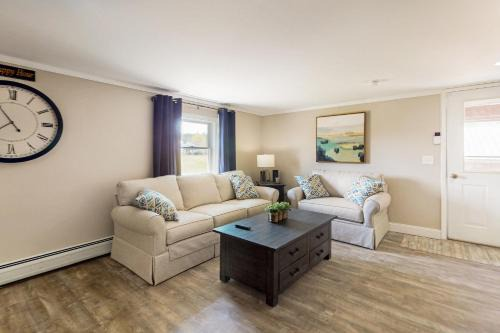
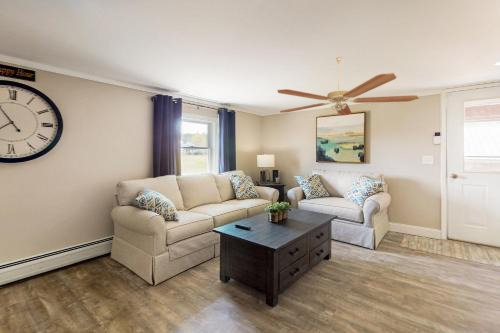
+ ceiling fan [276,56,420,116]
